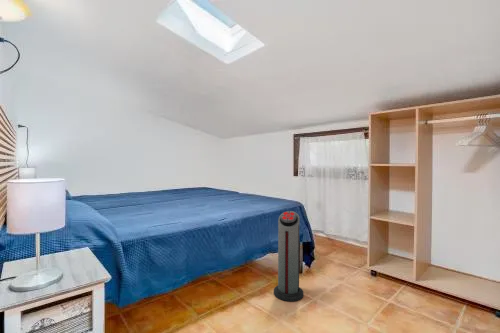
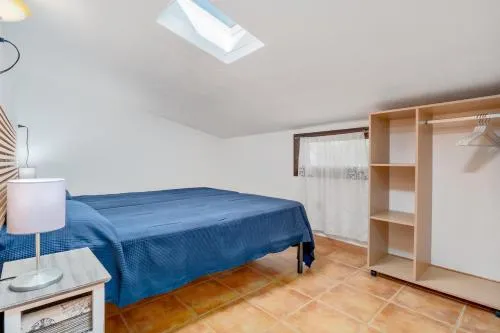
- air purifier [273,210,304,302]
